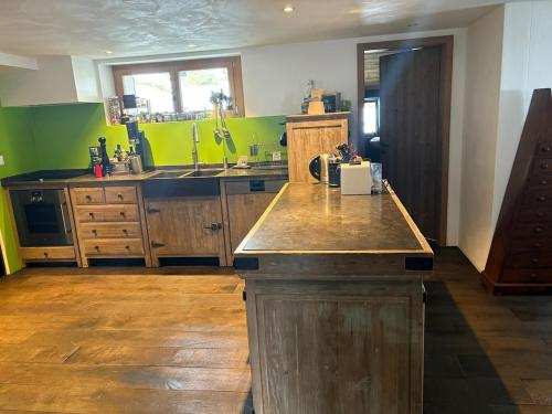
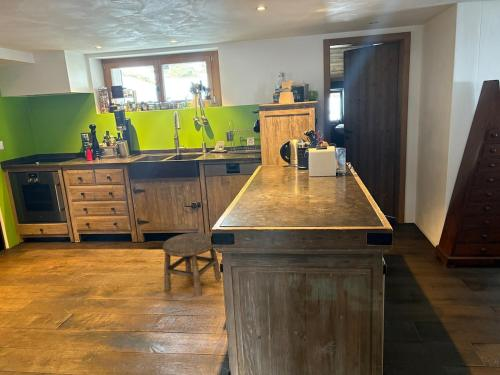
+ stool [162,232,222,298]
